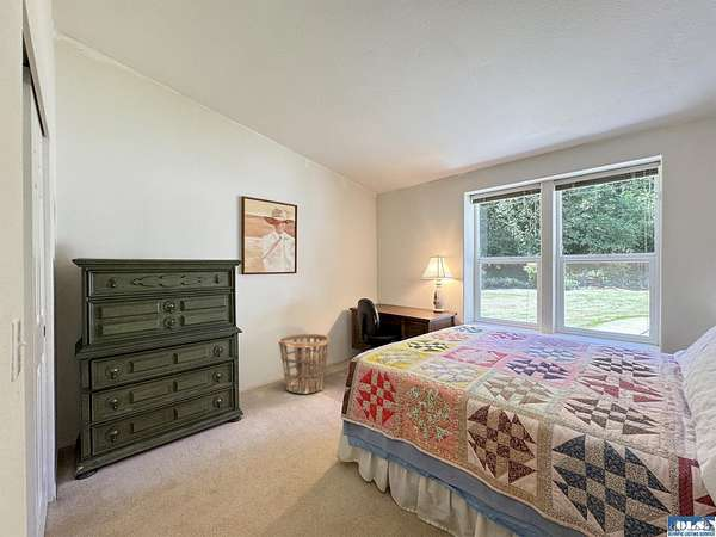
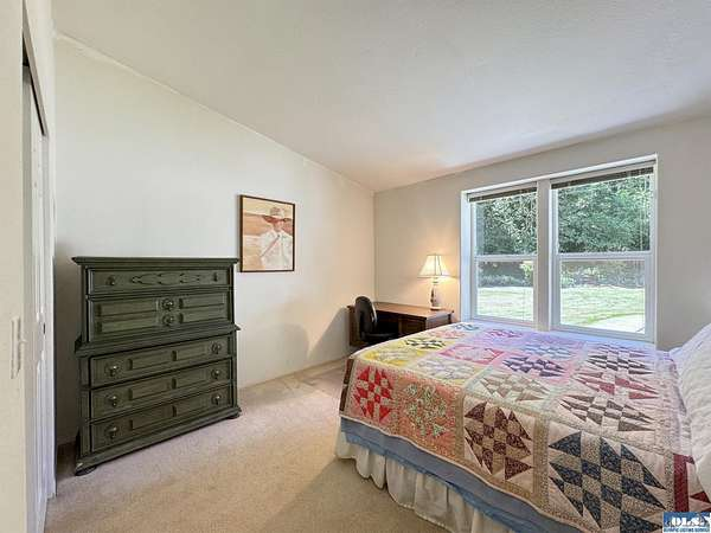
- basket [278,333,329,395]
